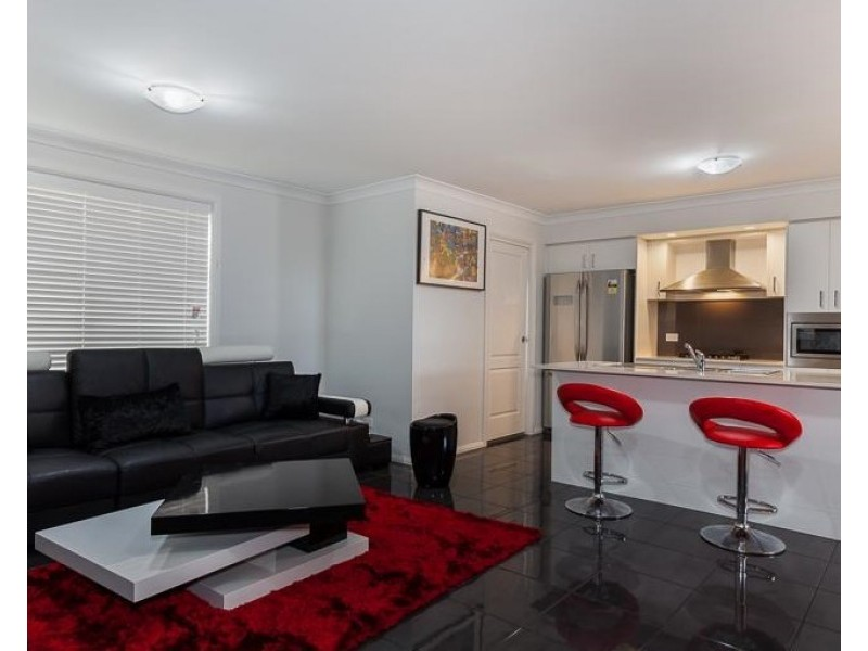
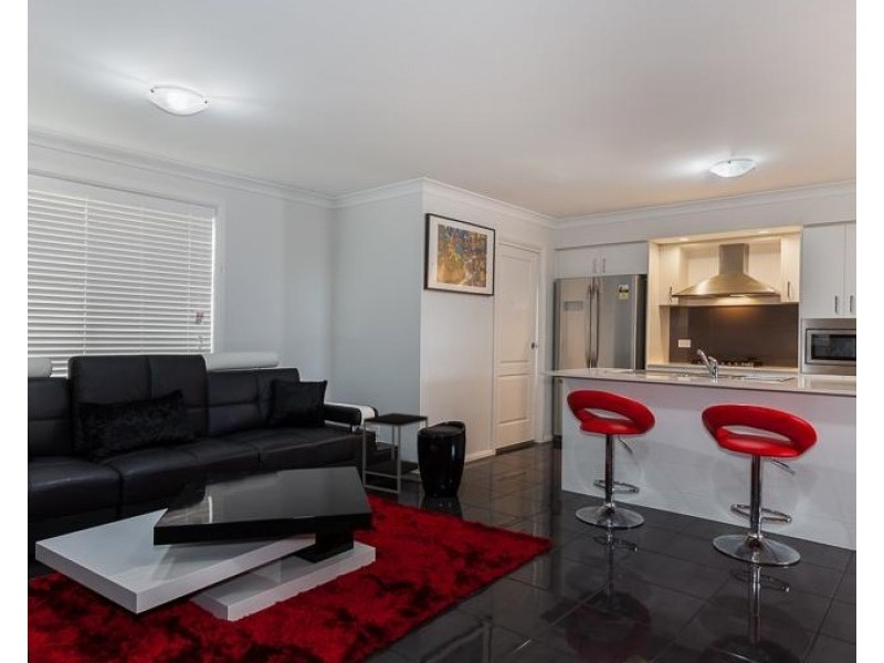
+ side table [361,412,429,495]
